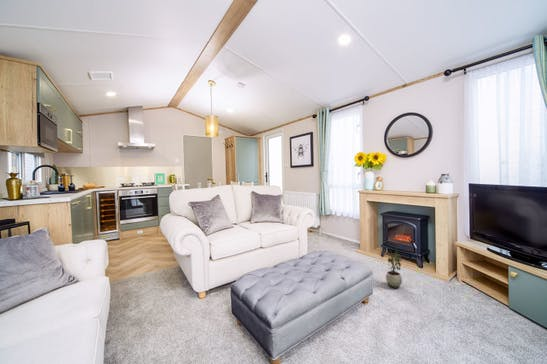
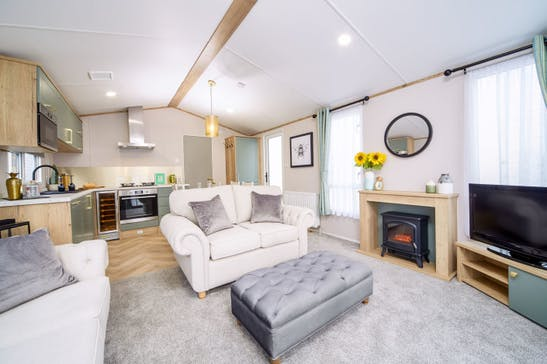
- potted plant [385,250,403,289]
